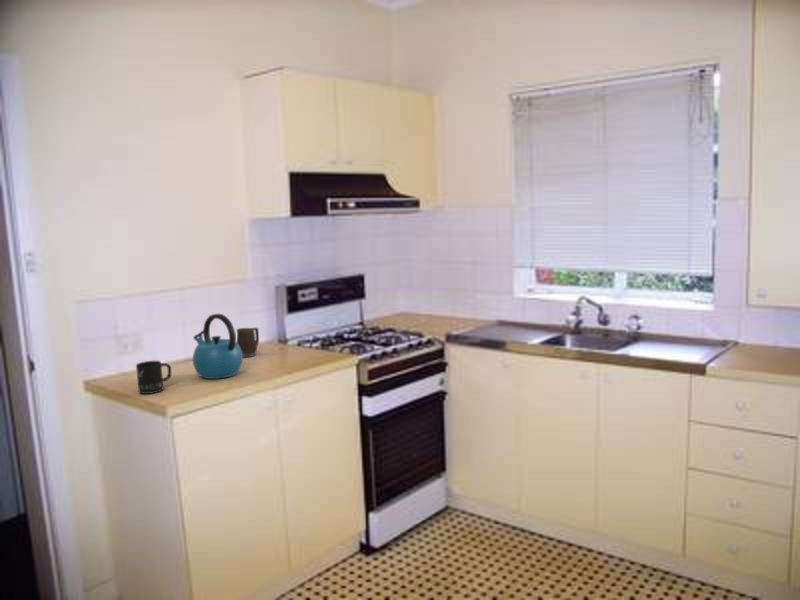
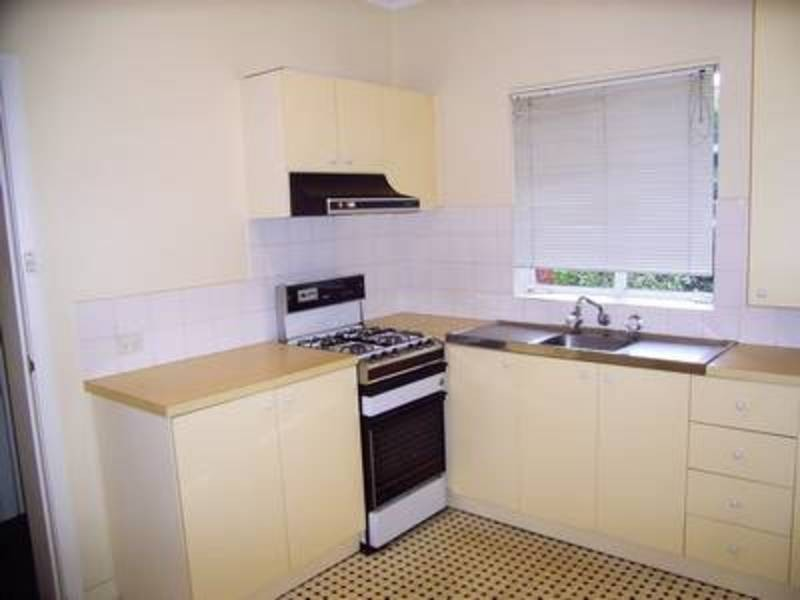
- kettle [192,313,244,380]
- mug [135,360,172,395]
- mug [236,327,260,358]
